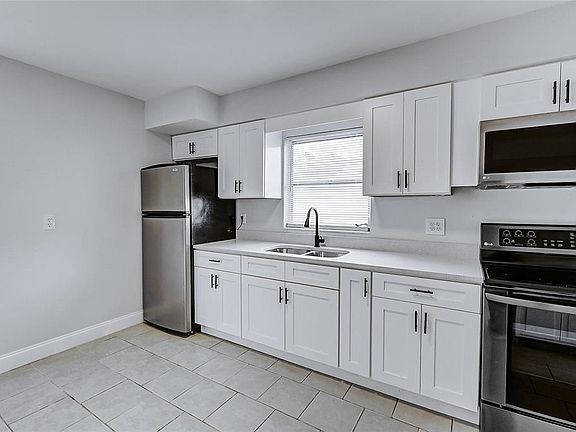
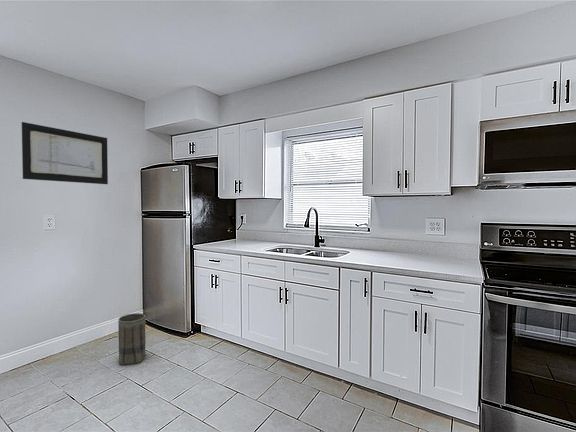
+ wall art [21,121,109,185]
+ basket [117,312,147,366]
